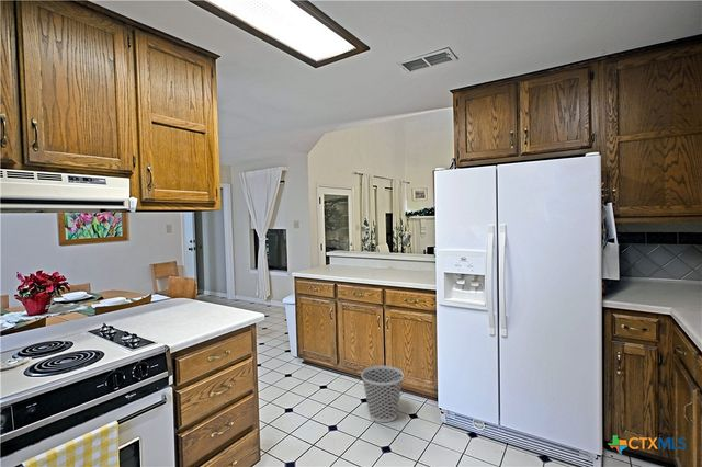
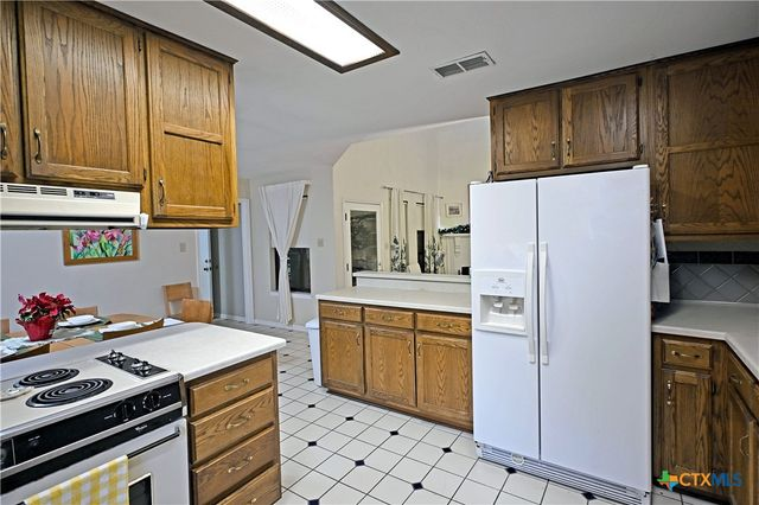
- wastebasket [360,365,405,423]
